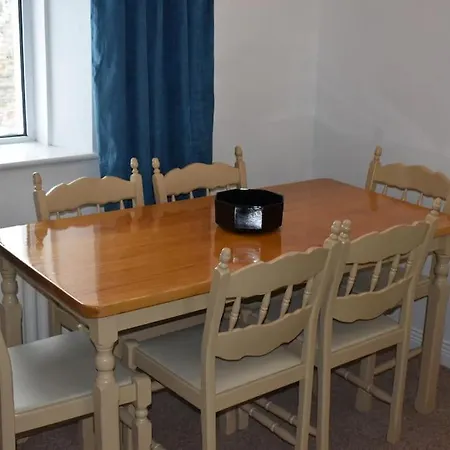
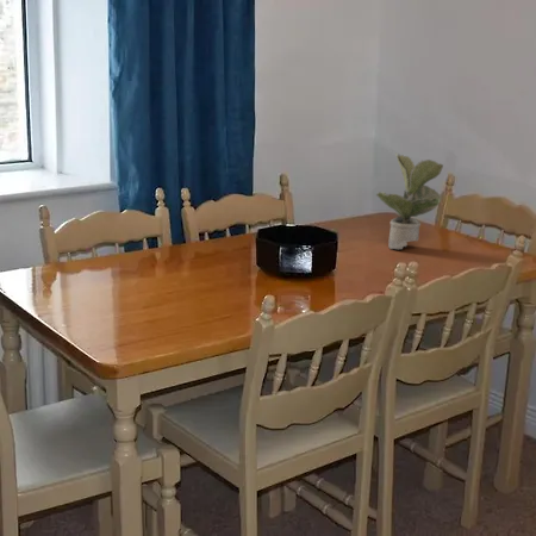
+ potted plant [375,152,444,250]
